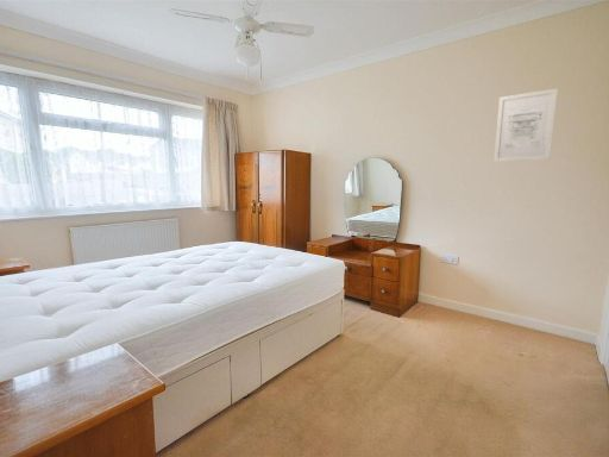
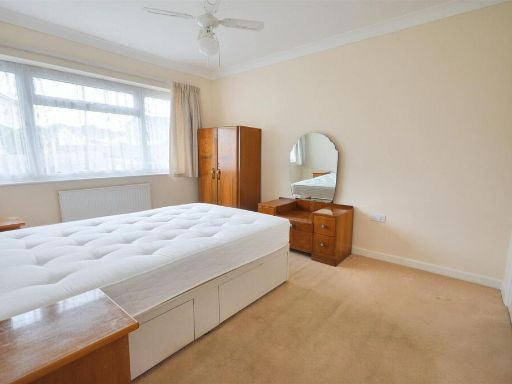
- wall art [492,87,559,163]
